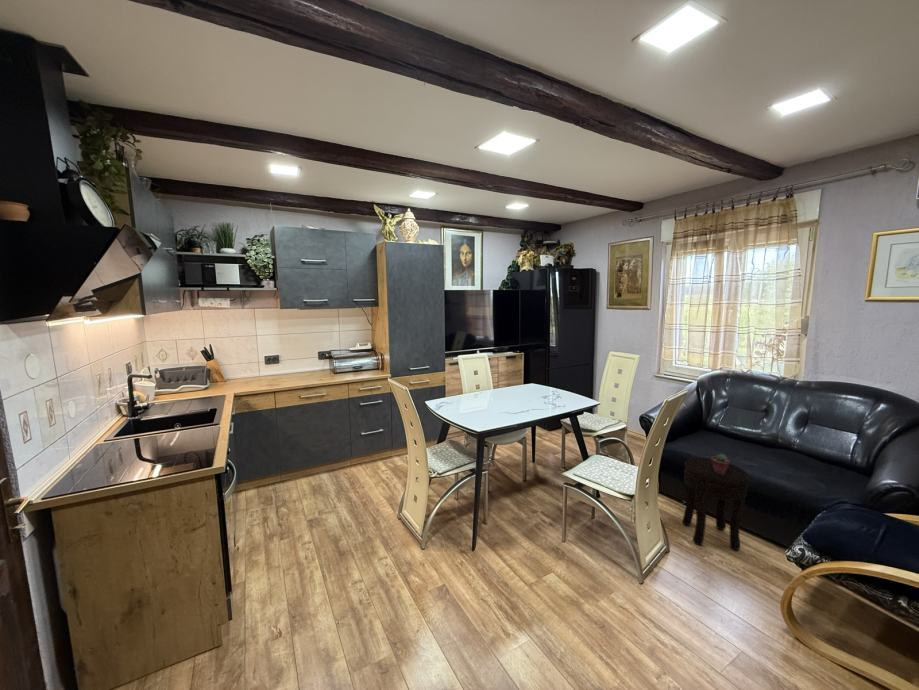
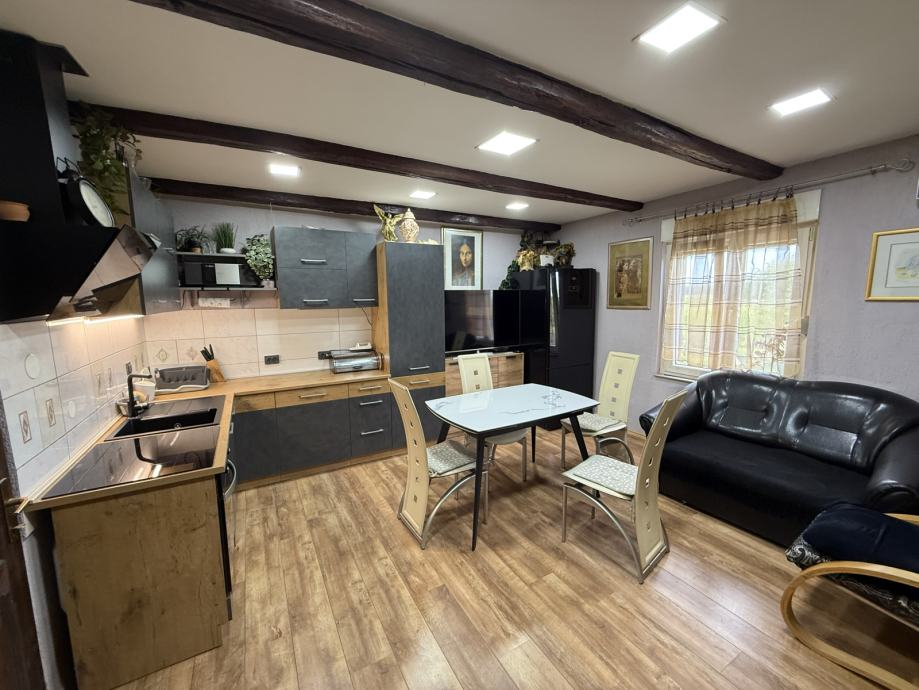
- side table [681,456,750,552]
- potted succulent [710,453,731,475]
